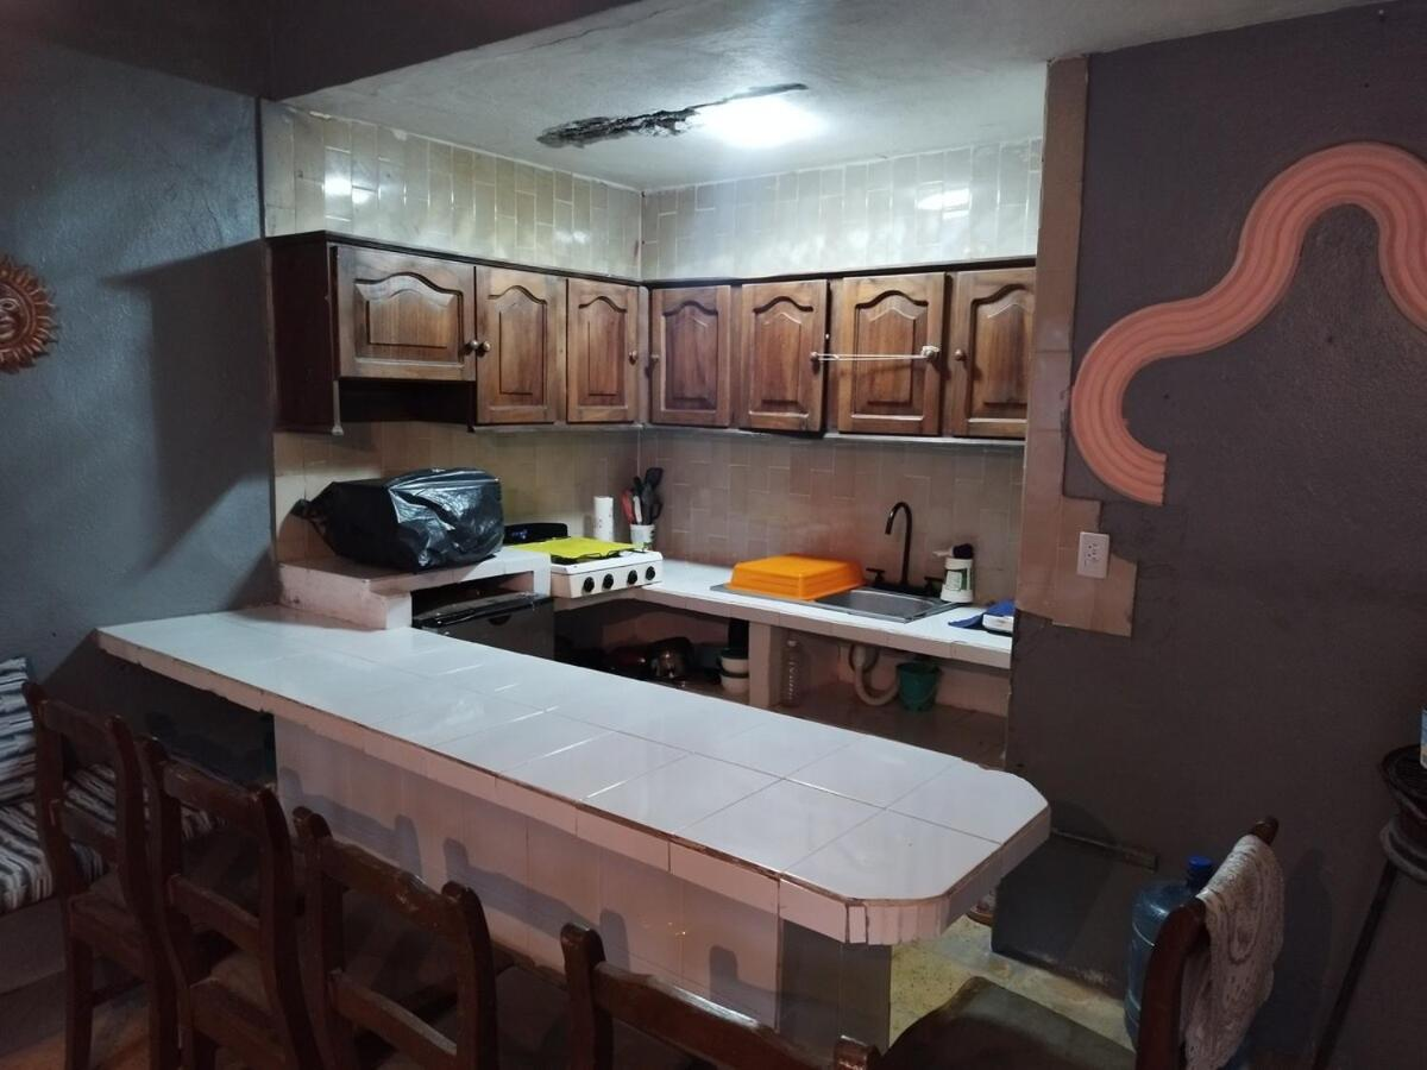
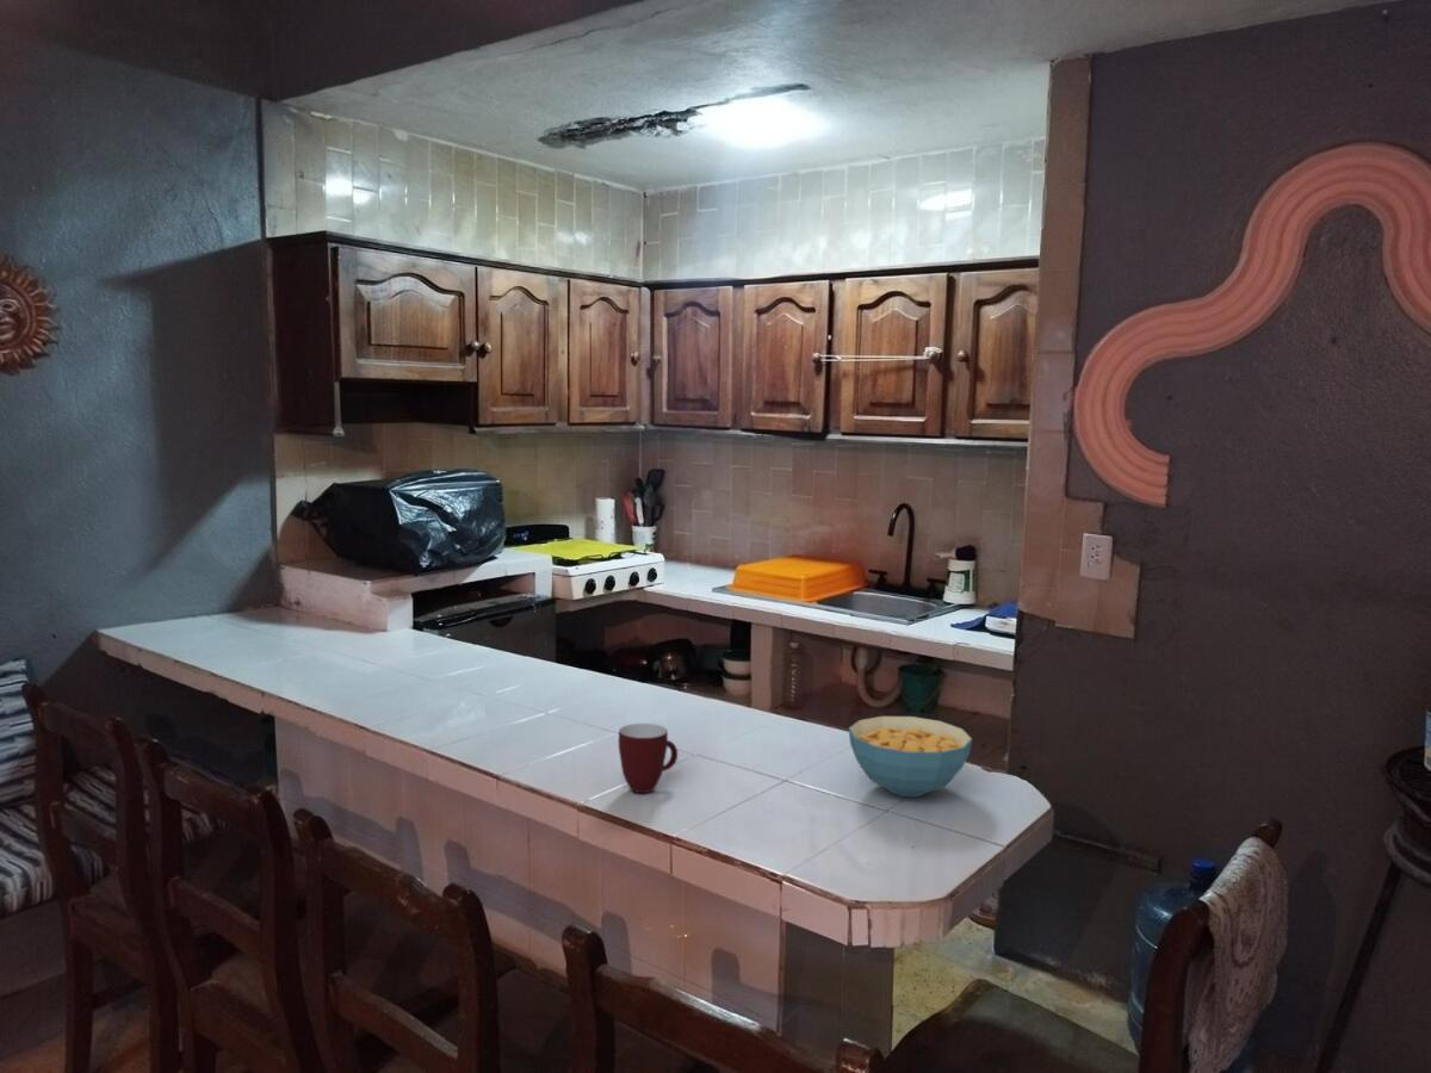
+ mug [618,722,679,794]
+ cereal bowl [848,715,973,798]
